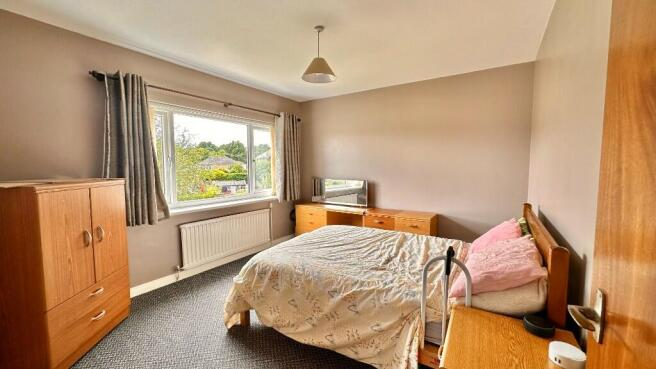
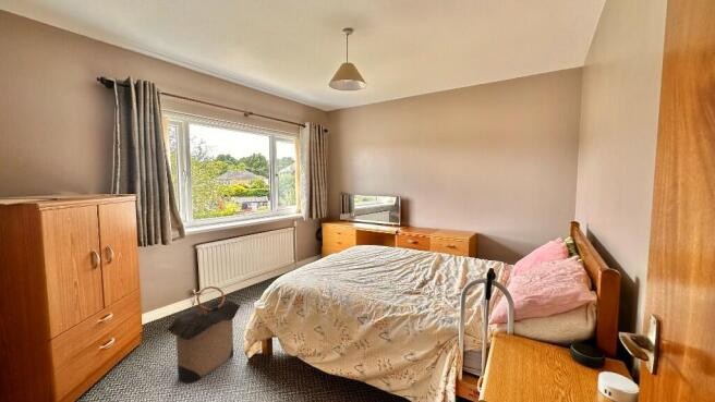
+ laundry hamper [165,285,241,383]
